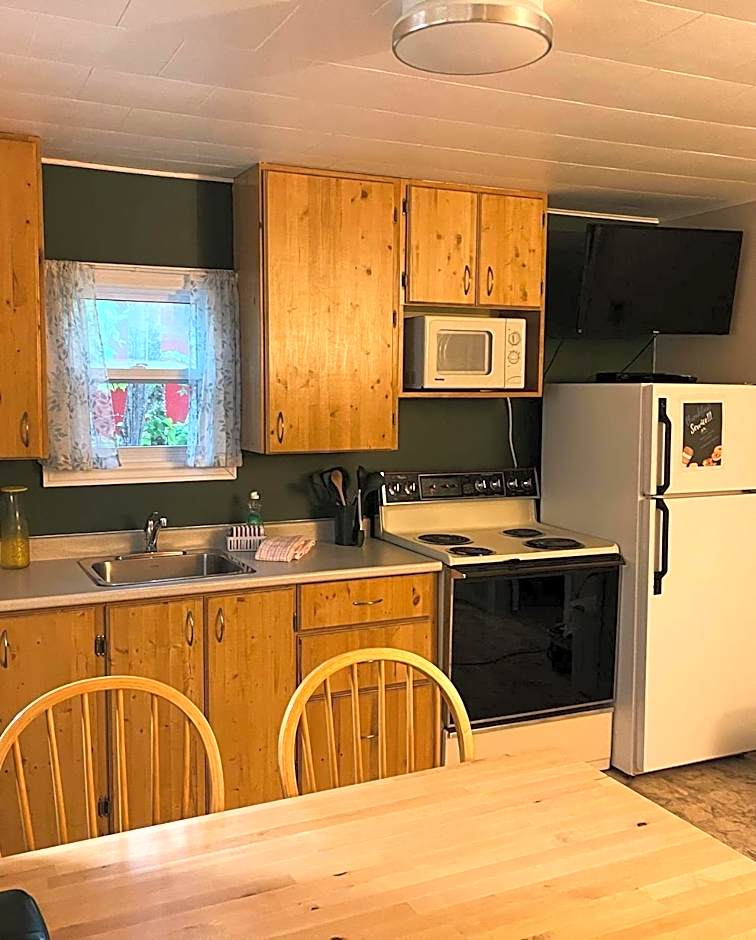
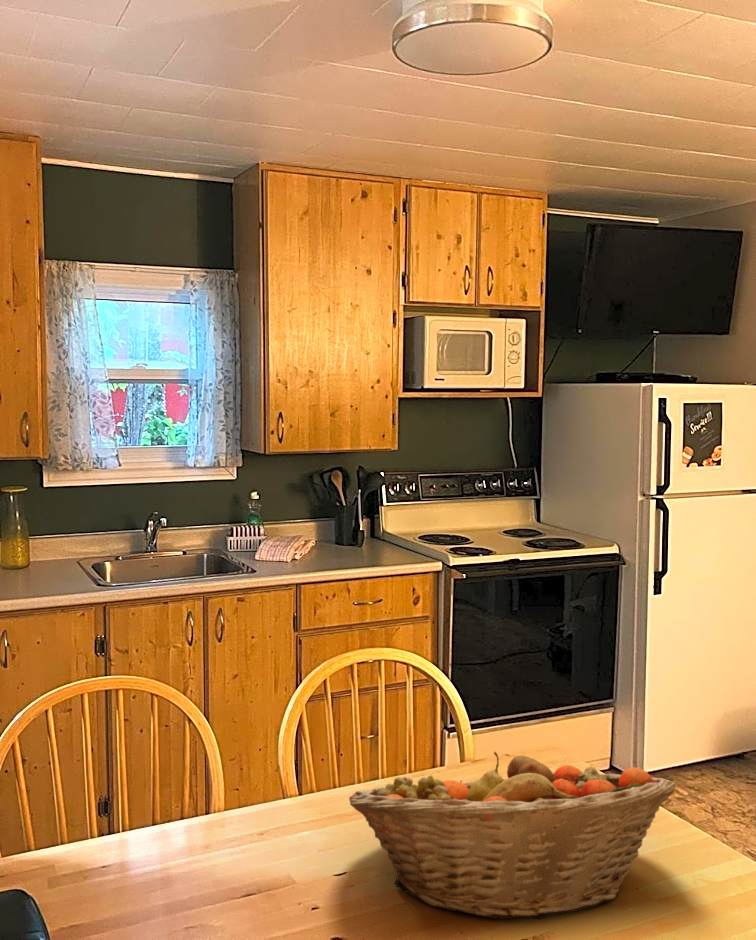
+ fruit basket [348,751,677,920]
